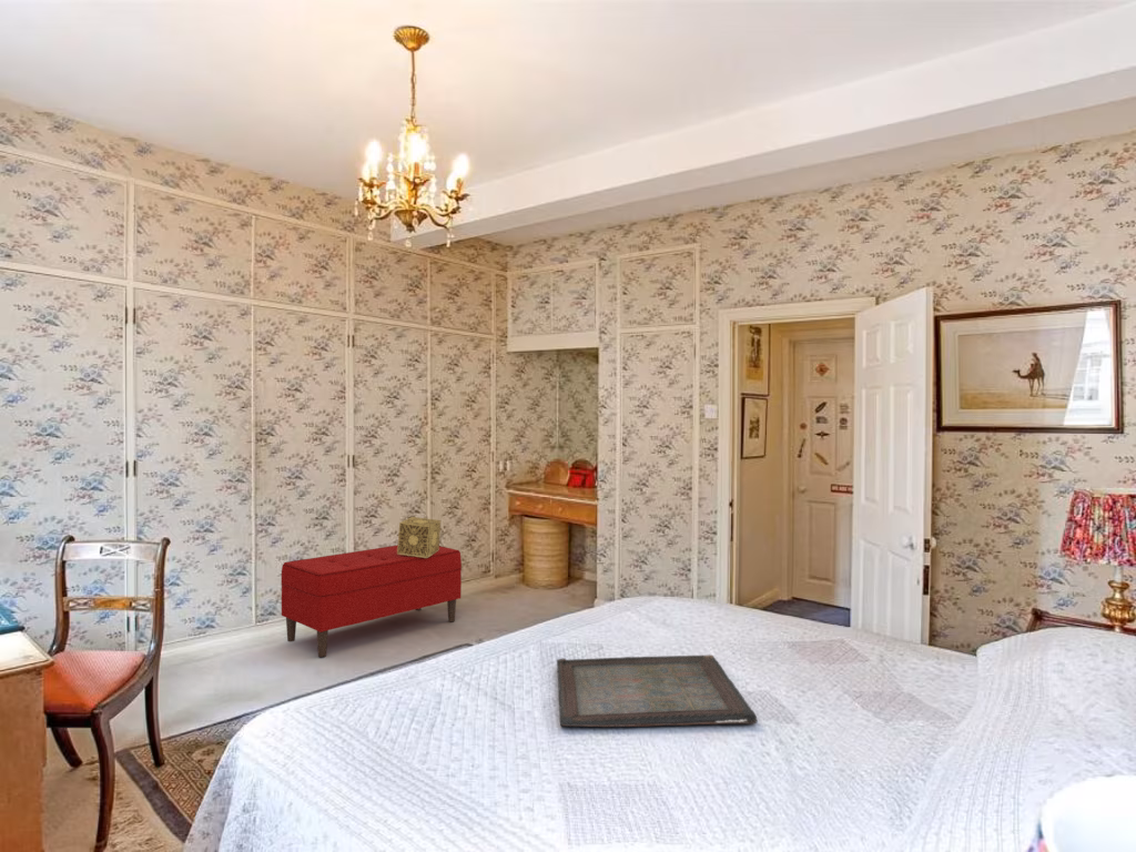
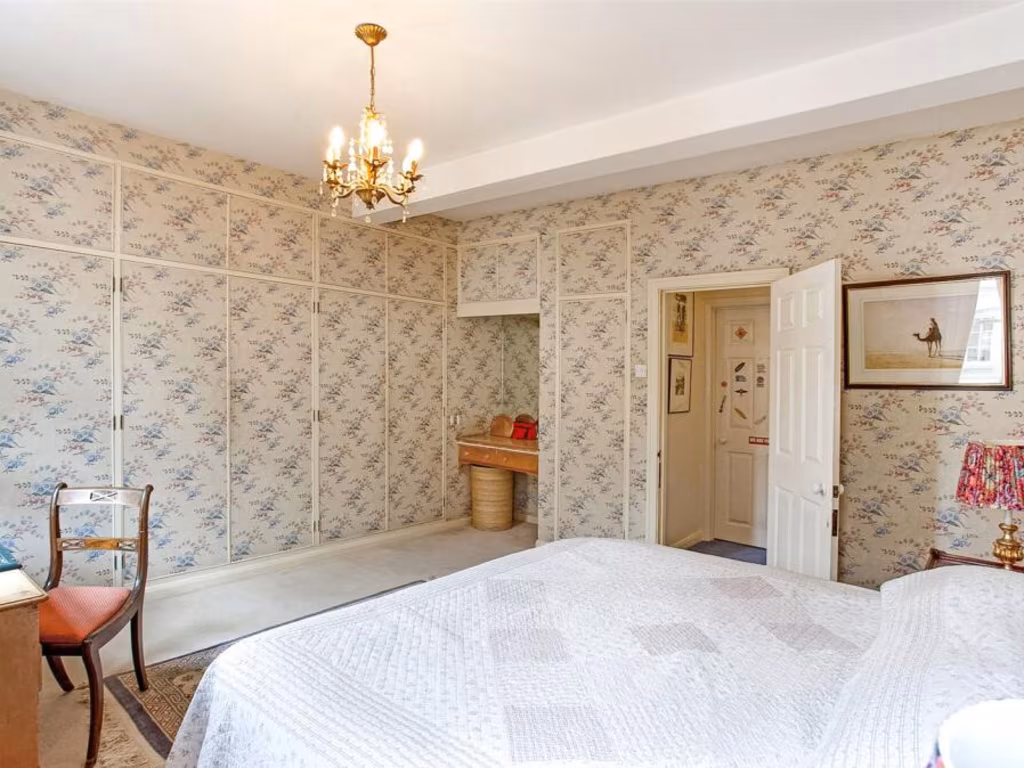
- decorative box [397,516,442,558]
- bench [280,545,463,658]
- serving tray [556,653,758,728]
